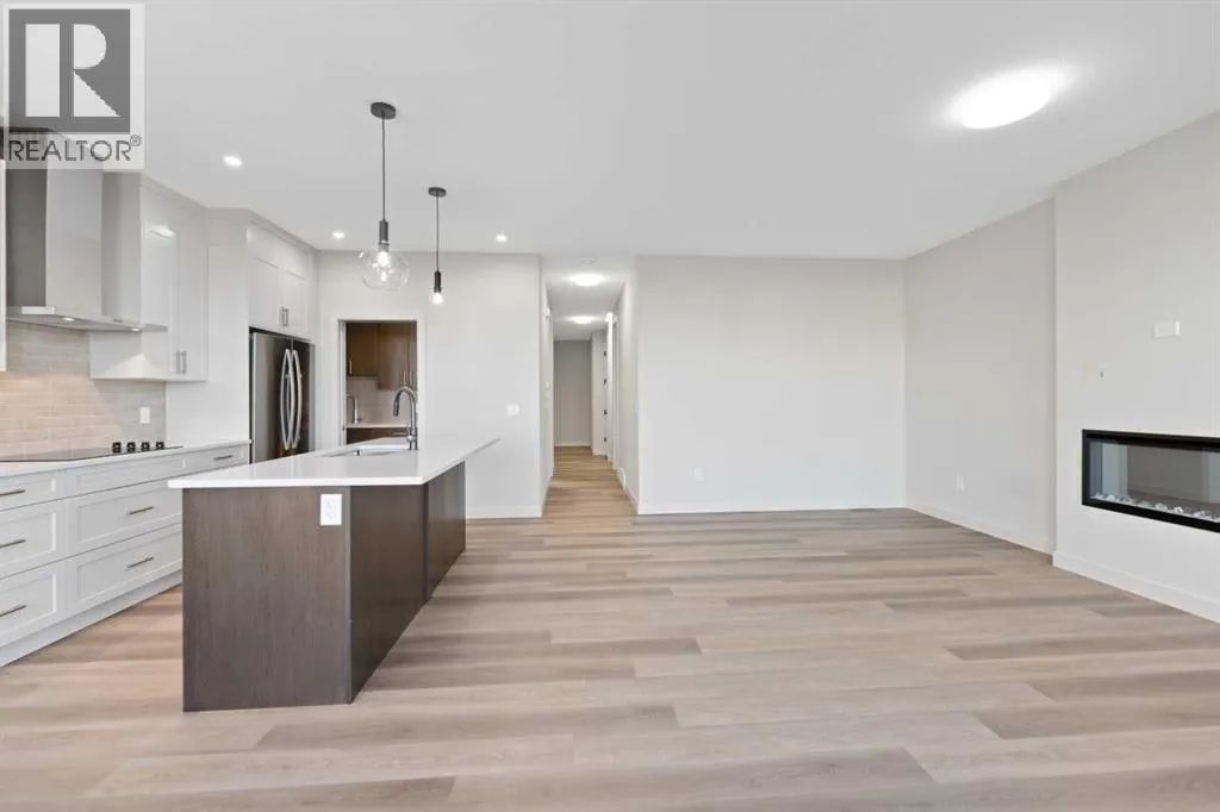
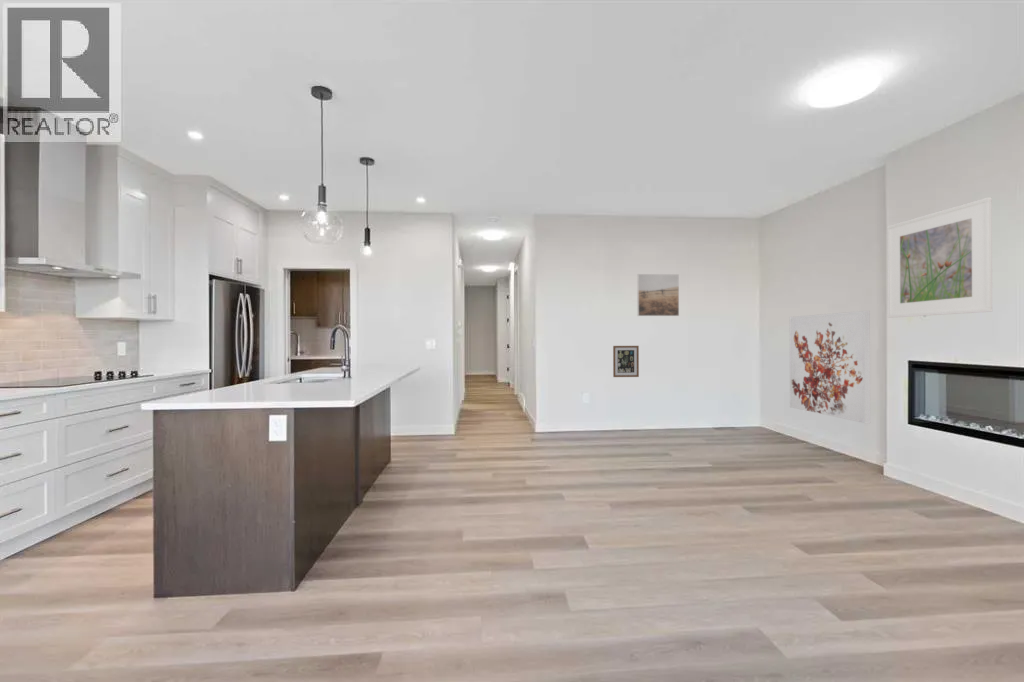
+ wall art [612,345,640,378]
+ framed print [636,273,680,317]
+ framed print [886,196,993,319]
+ wall art [789,310,871,424]
